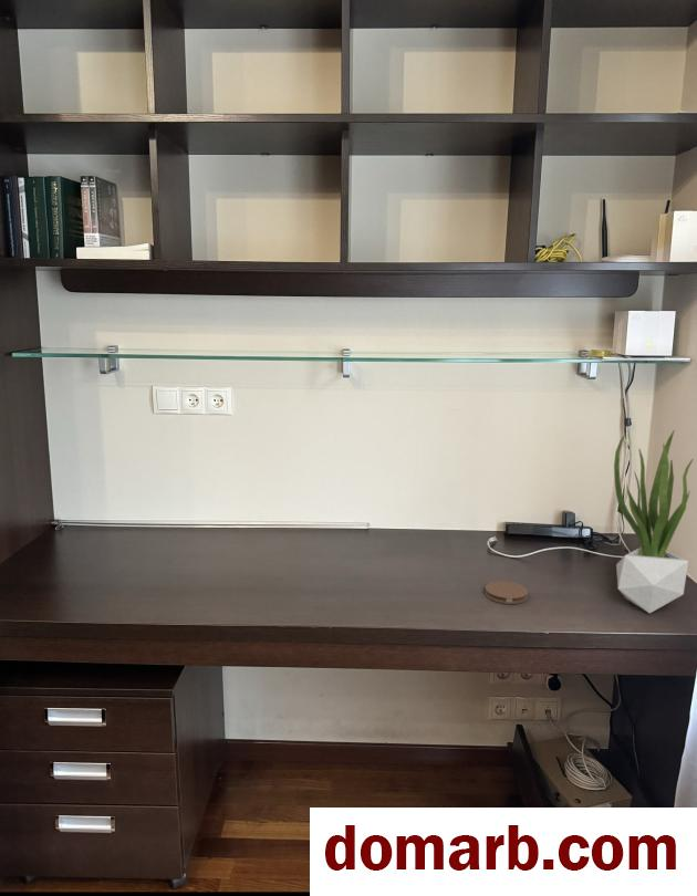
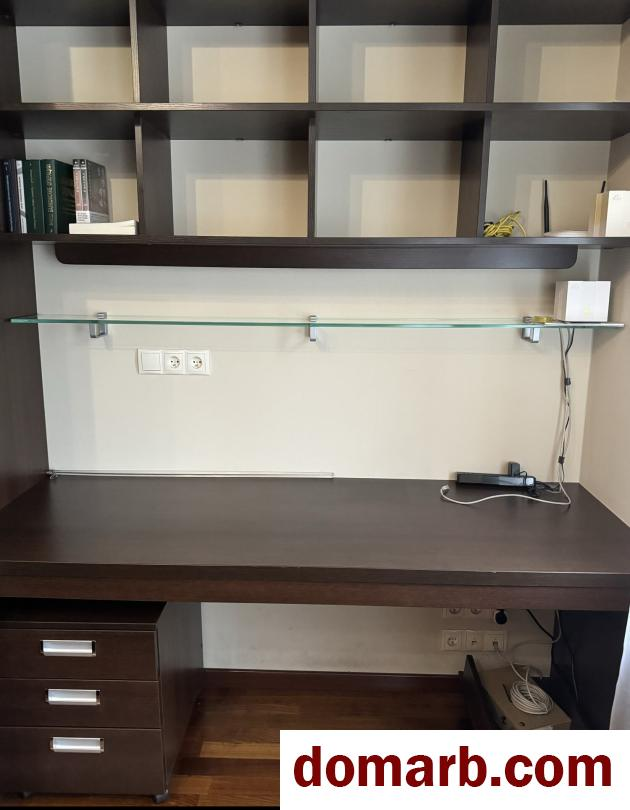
- potted plant [613,430,695,614]
- coaster [483,580,529,605]
